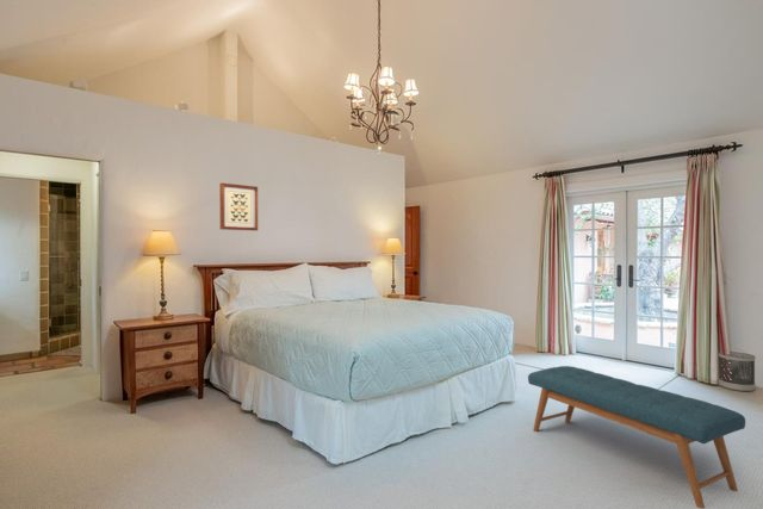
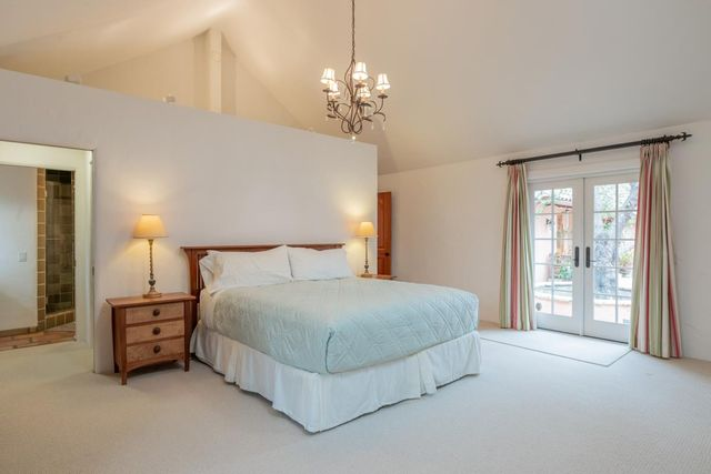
- wall art [218,182,259,231]
- wastebasket [718,350,757,392]
- bench [527,365,746,509]
